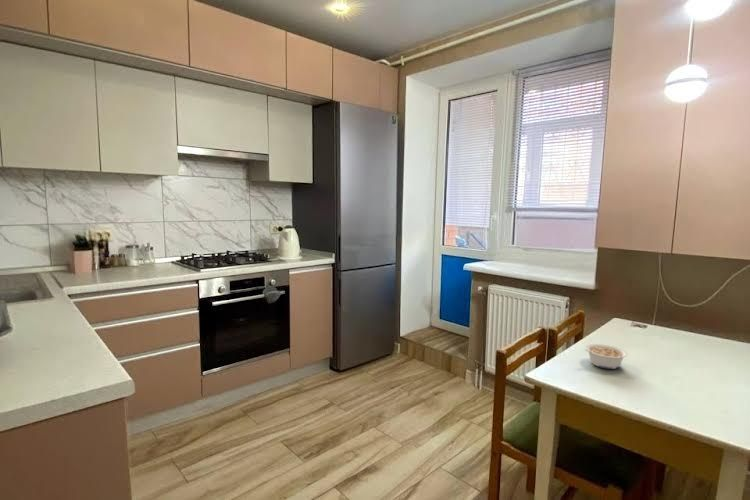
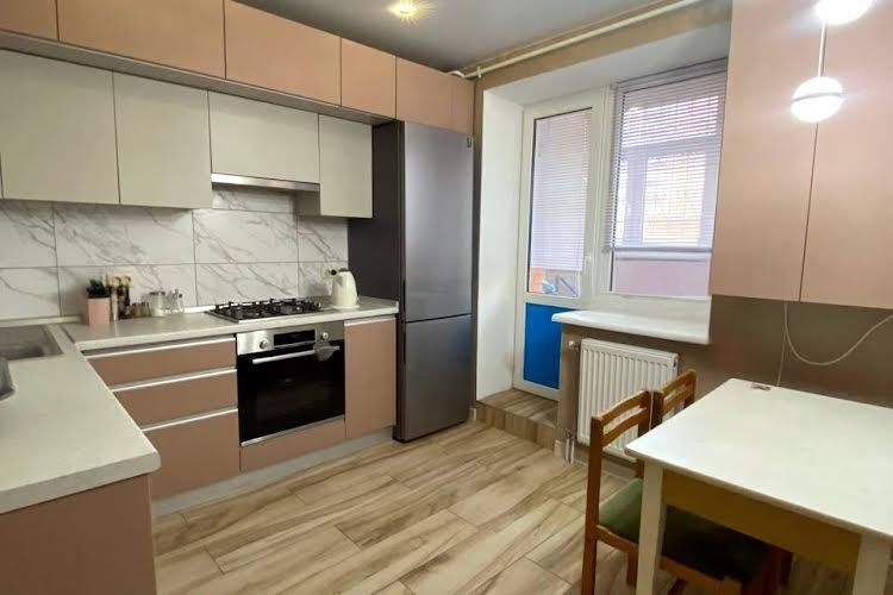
- legume [583,343,628,370]
